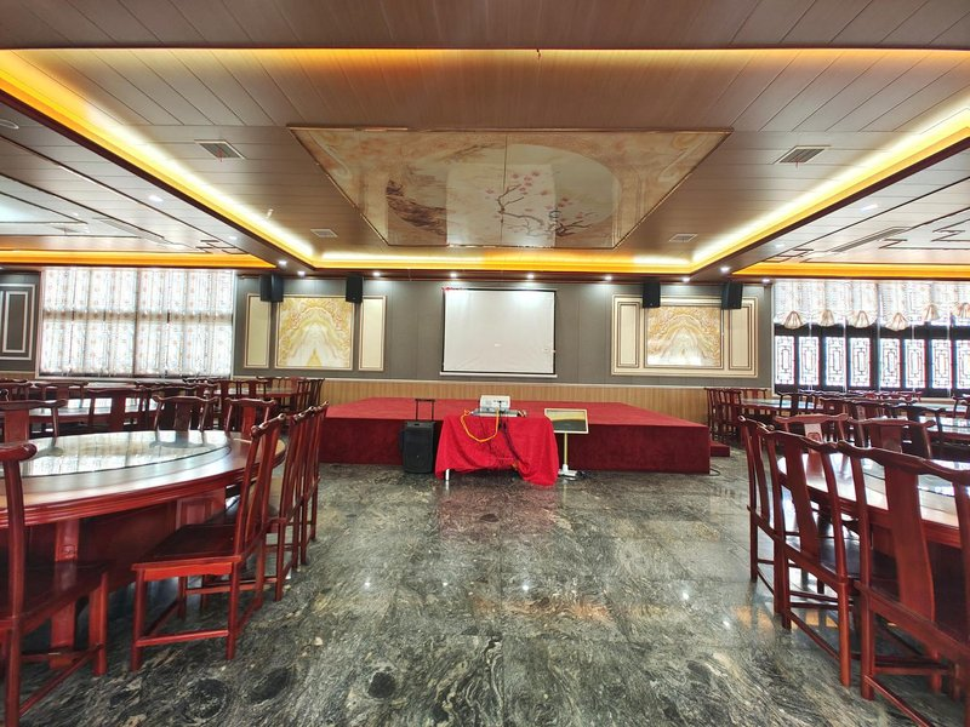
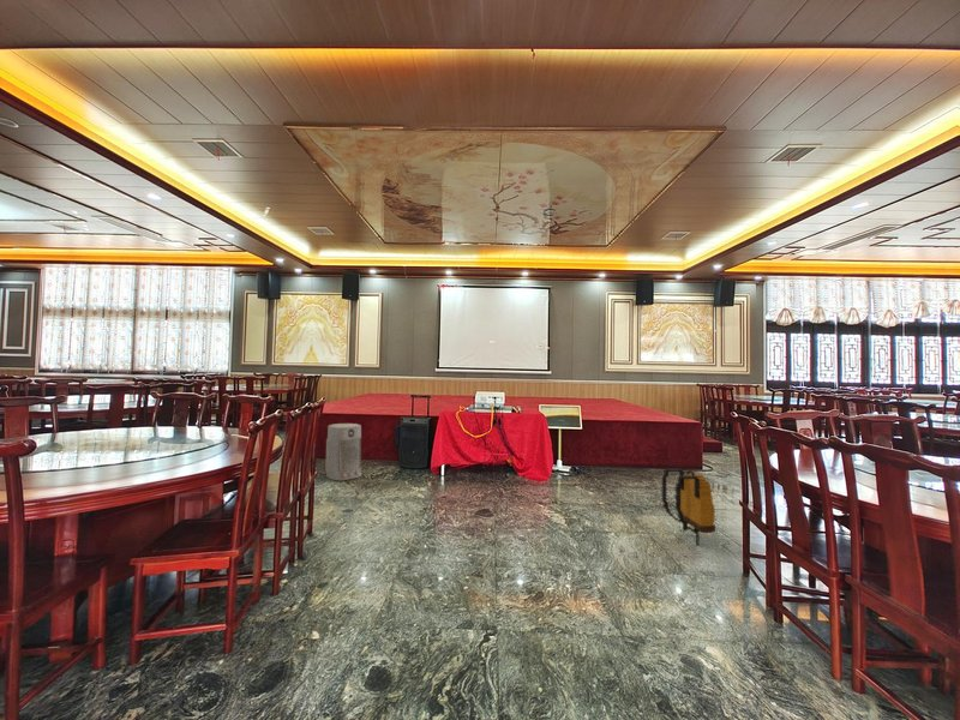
+ air purifier [324,422,362,482]
+ backpack [660,468,716,546]
